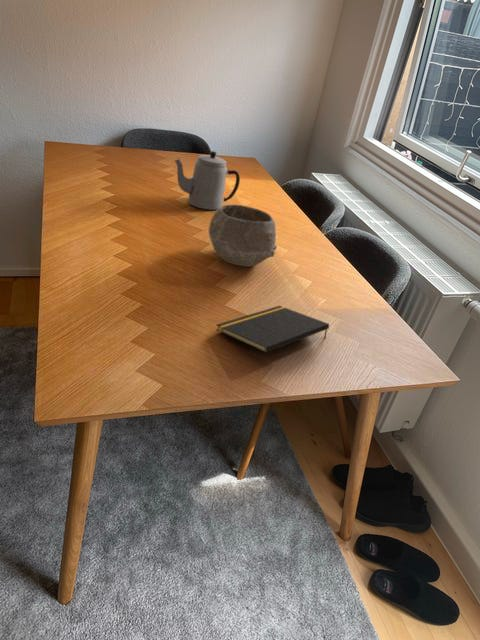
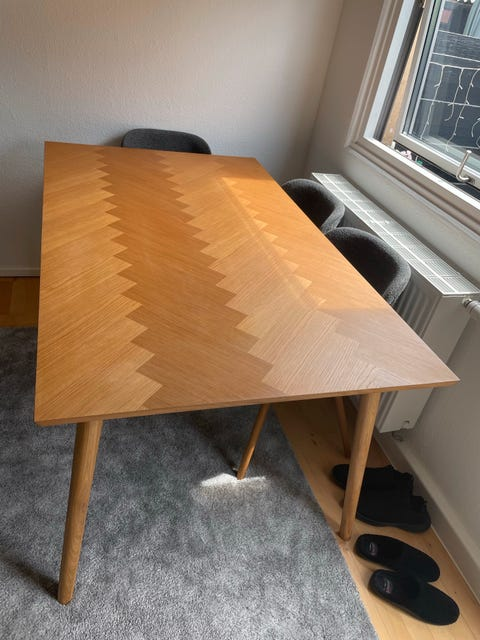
- notepad [215,305,330,354]
- teapot [174,150,241,211]
- bowl [208,203,278,267]
